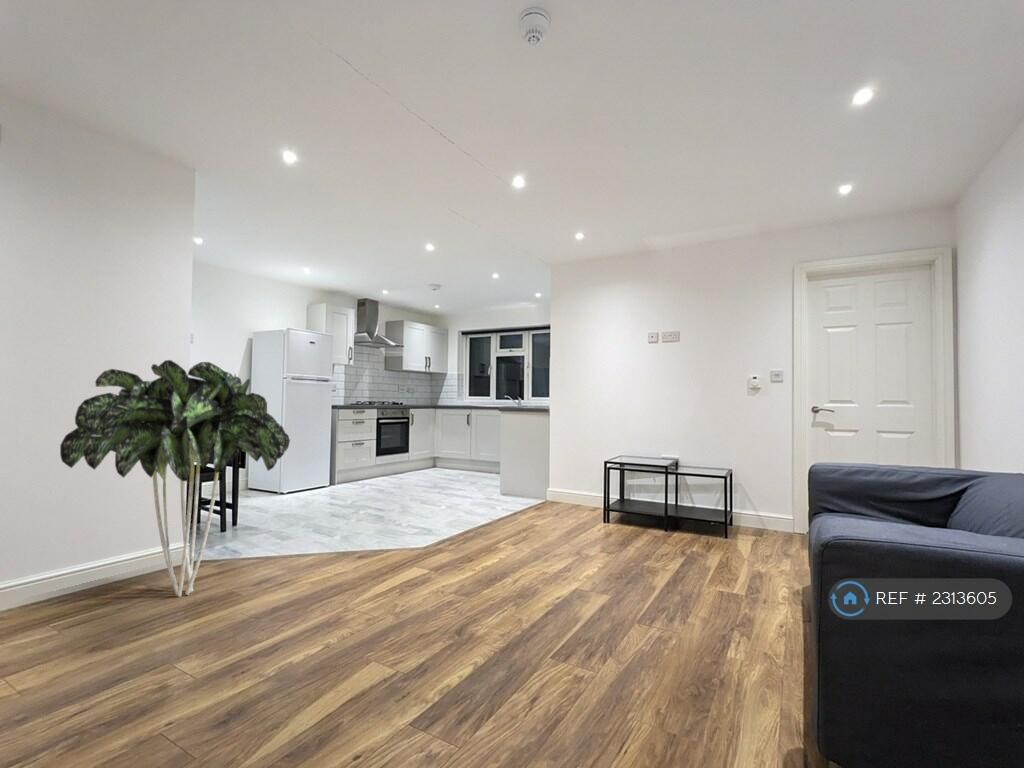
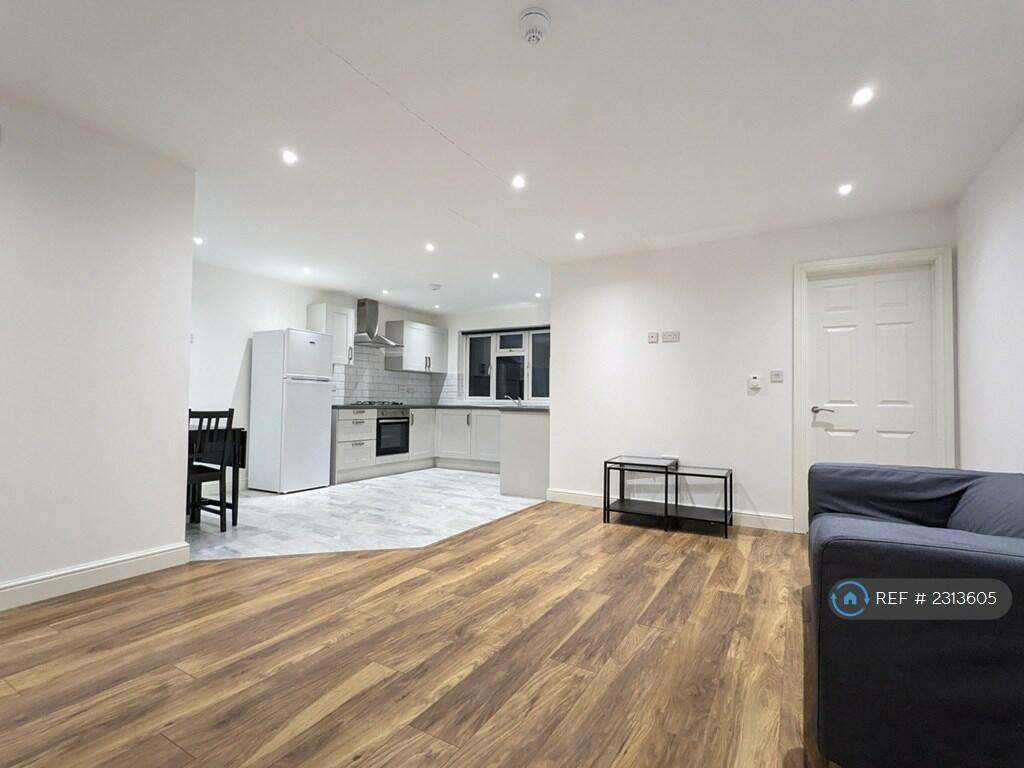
- indoor plant [59,359,291,598]
